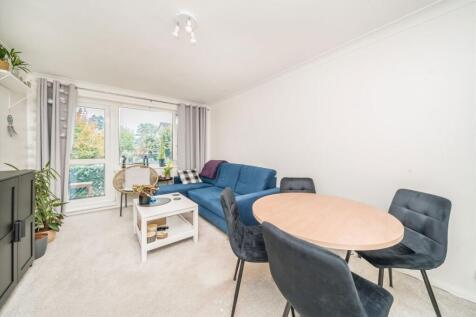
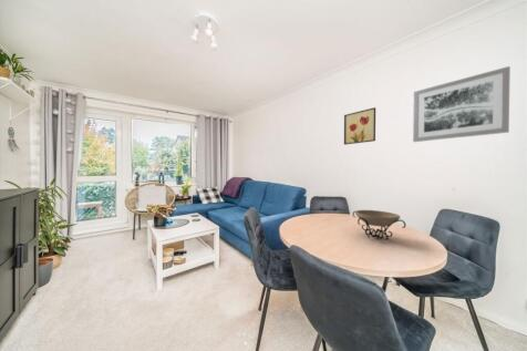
+ decorative bowl [352,209,407,241]
+ wall art [343,106,376,146]
+ wall art [412,65,512,143]
